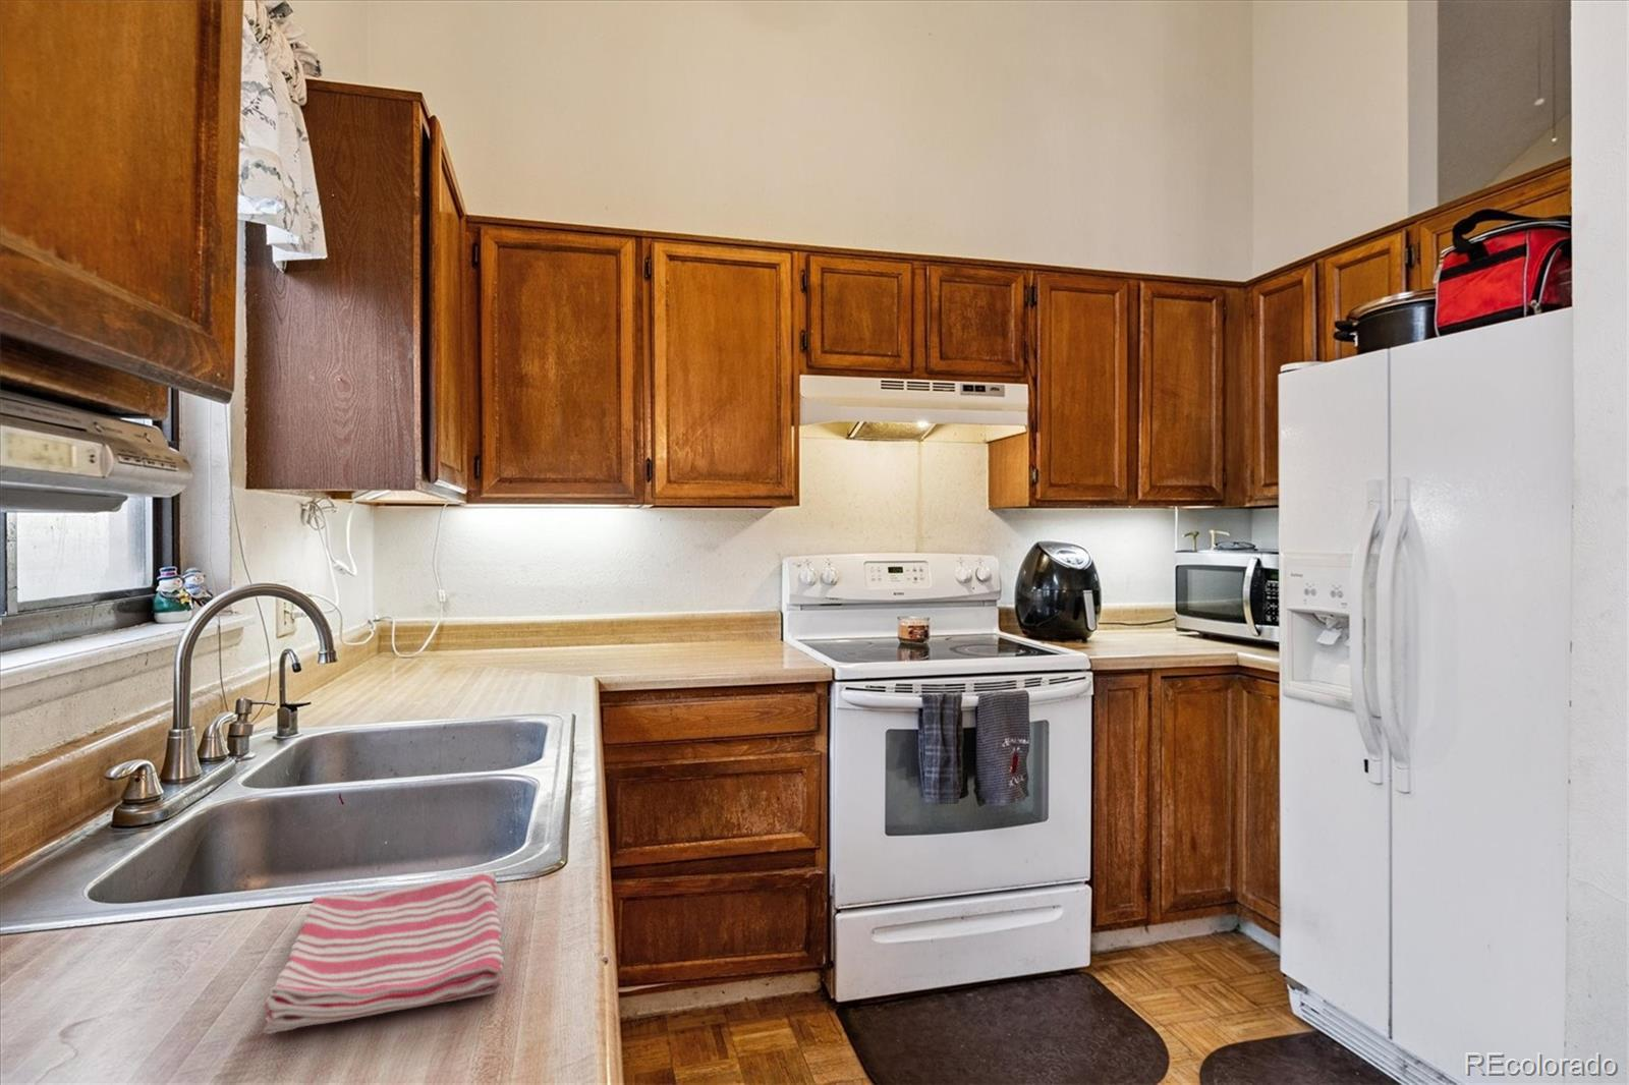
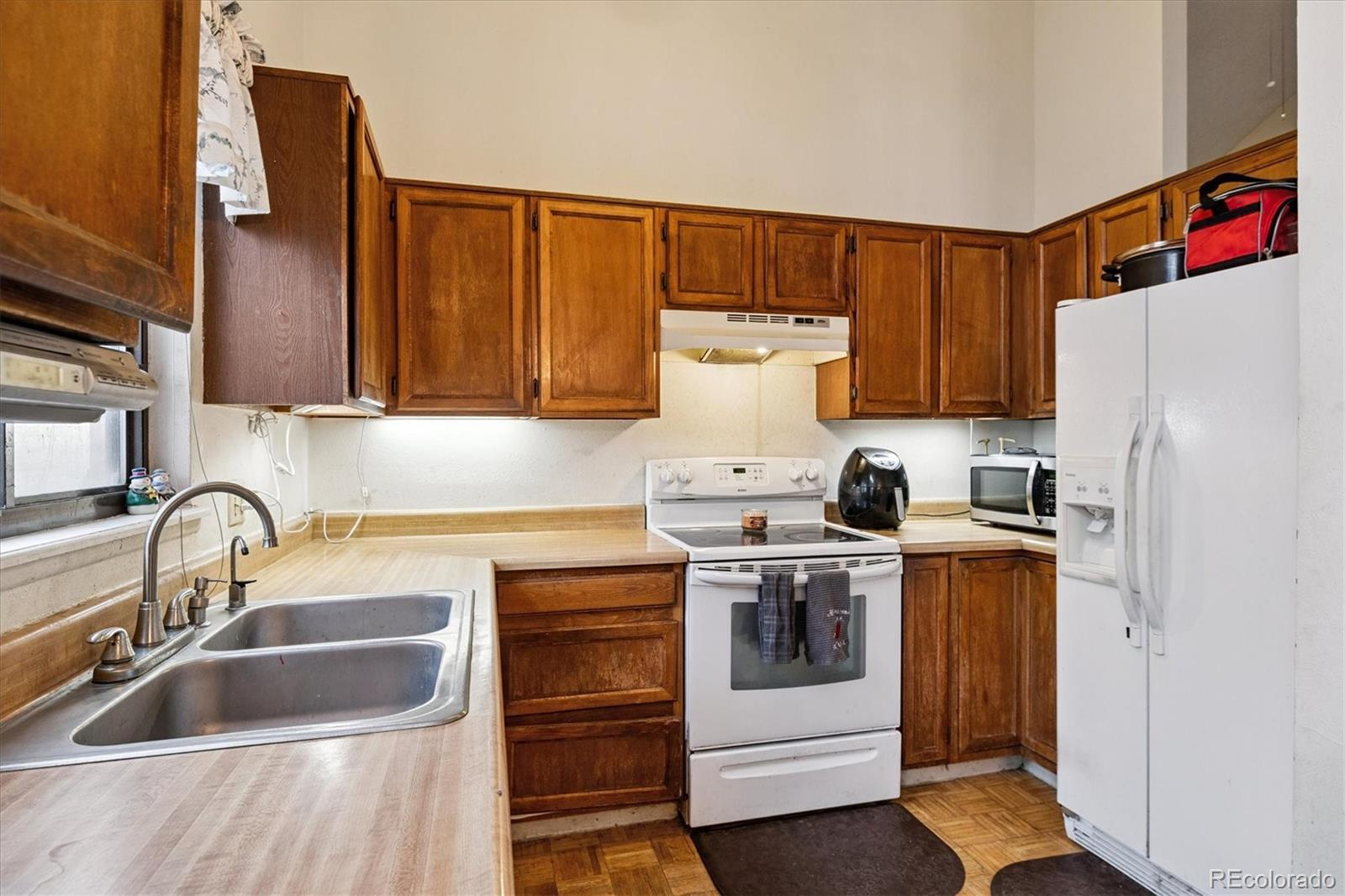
- dish towel [263,871,505,1035]
